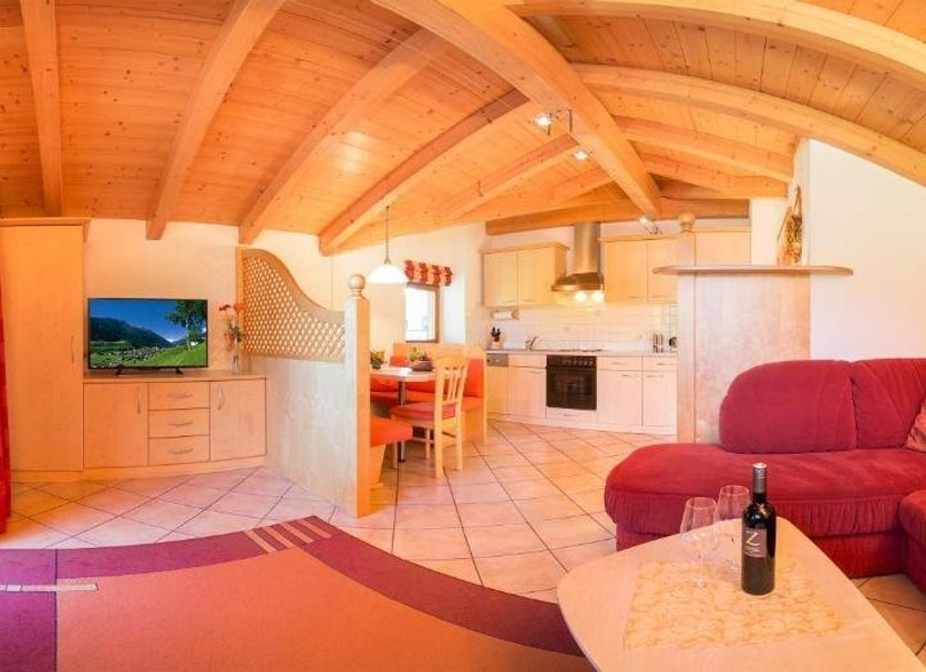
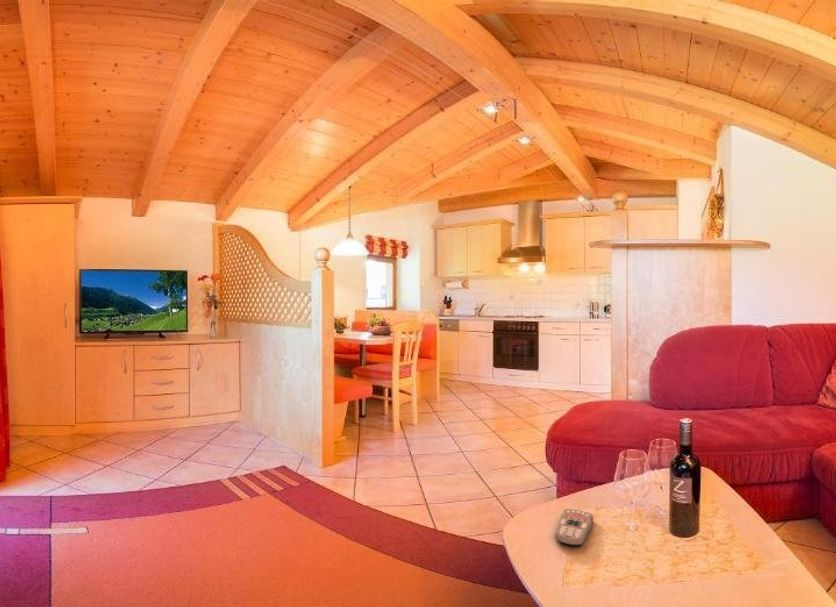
+ remote control [554,508,594,547]
